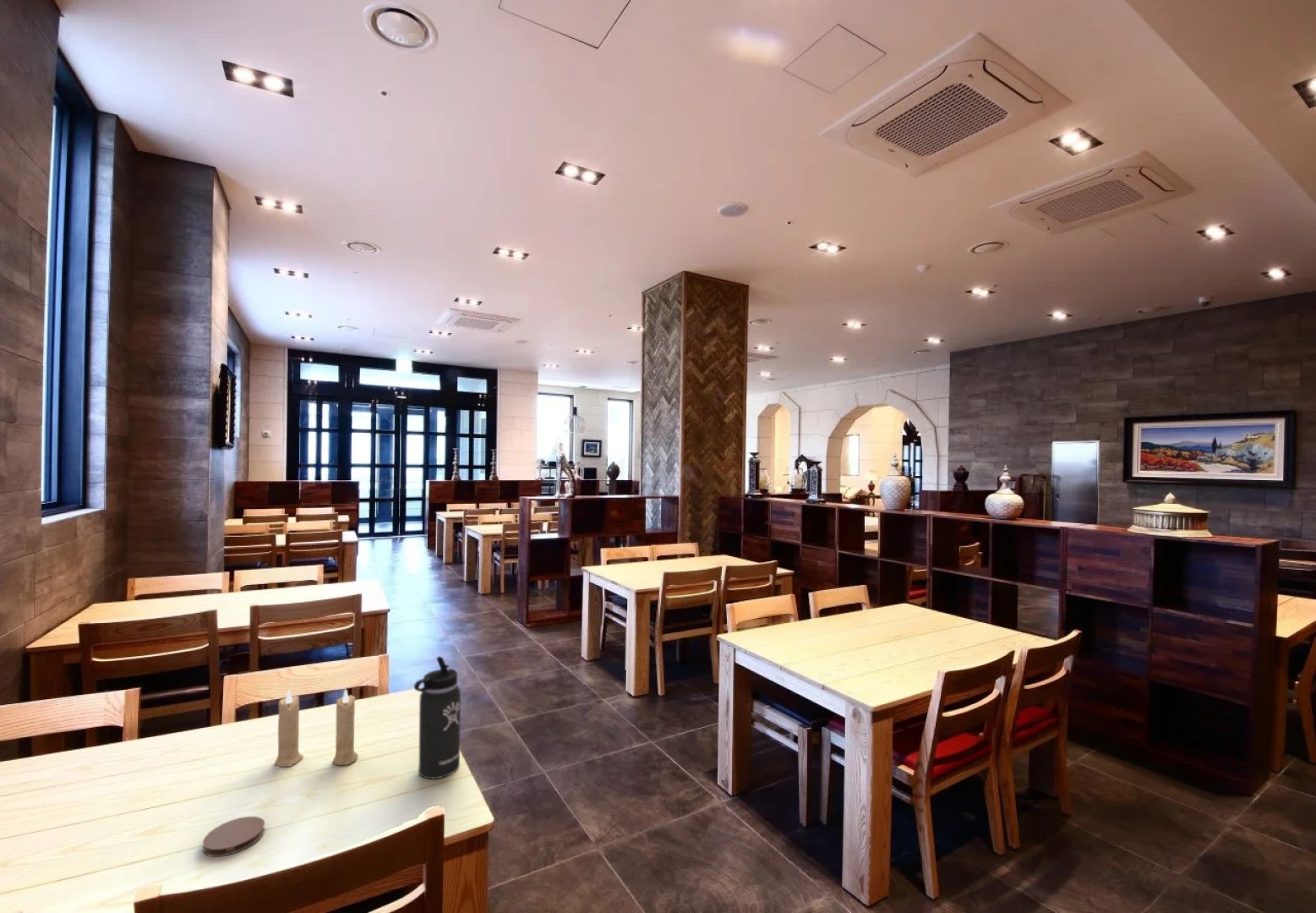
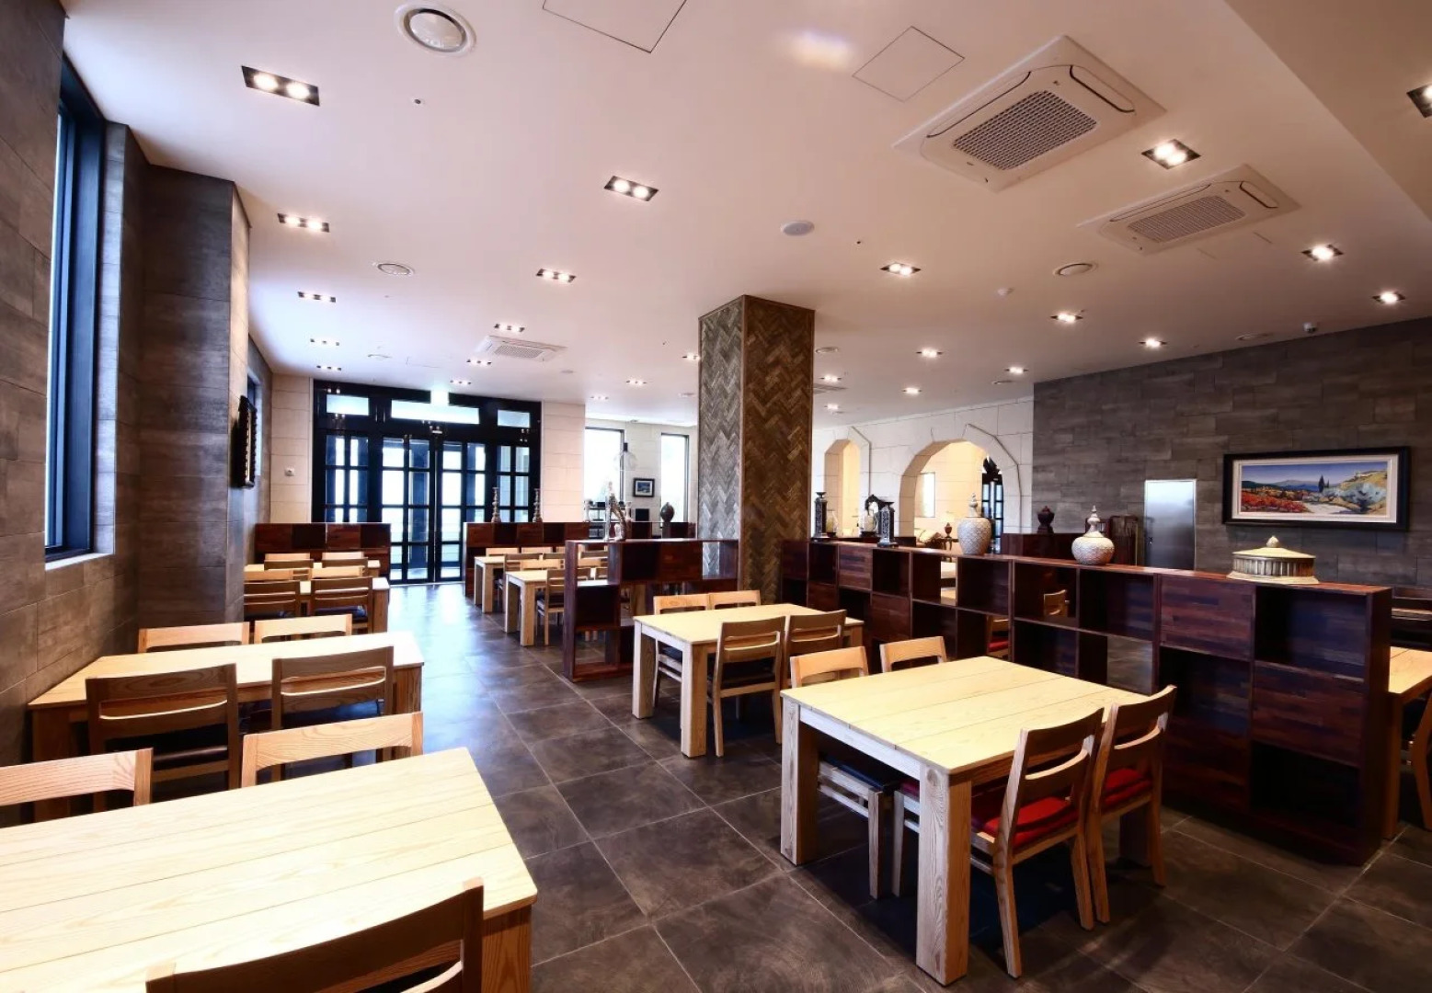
- thermos bottle [413,655,461,780]
- candle [274,688,359,768]
- coaster [202,816,265,857]
